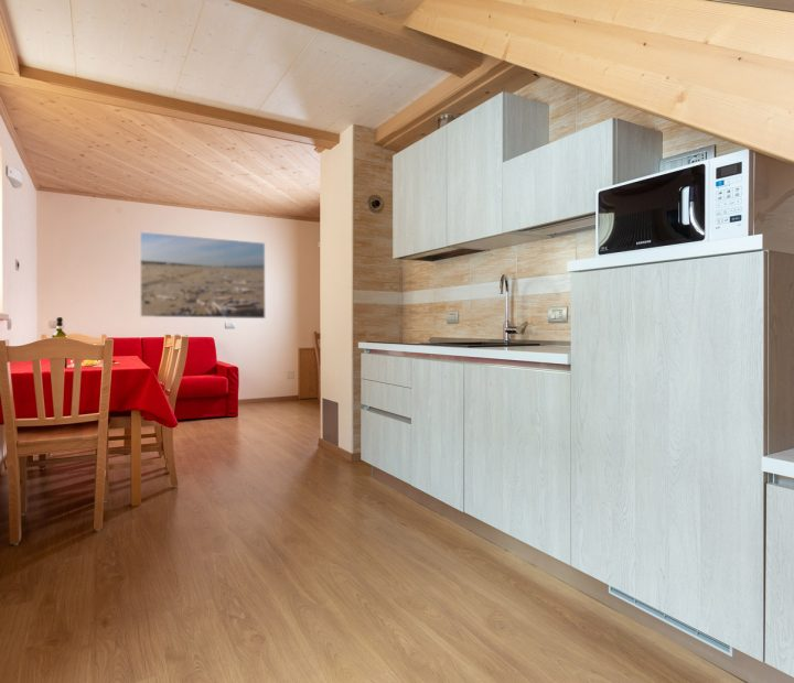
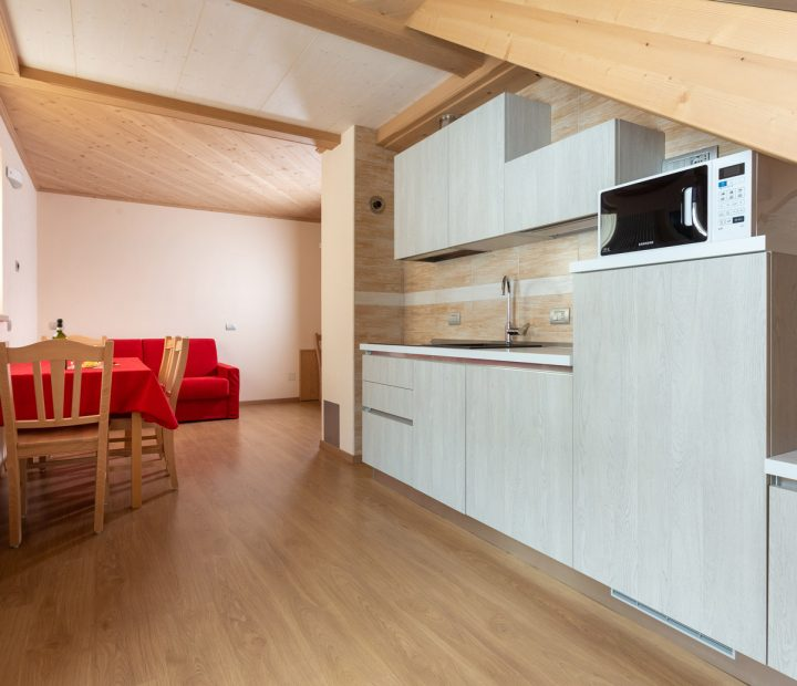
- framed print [139,231,266,319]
